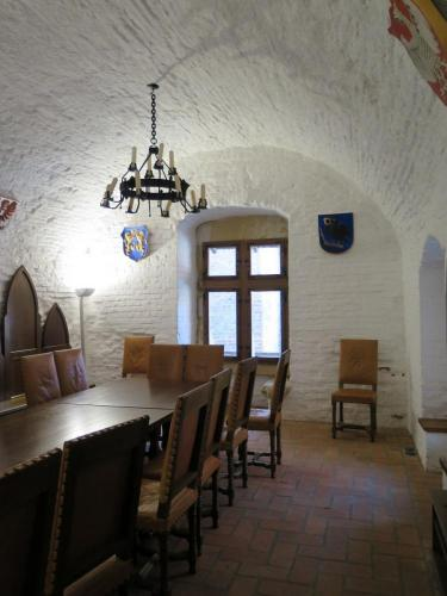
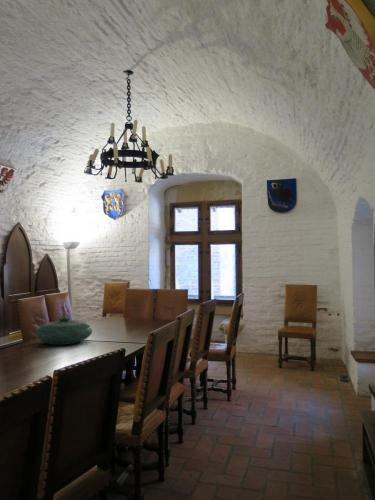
+ decorative bowl [35,316,93,346]
